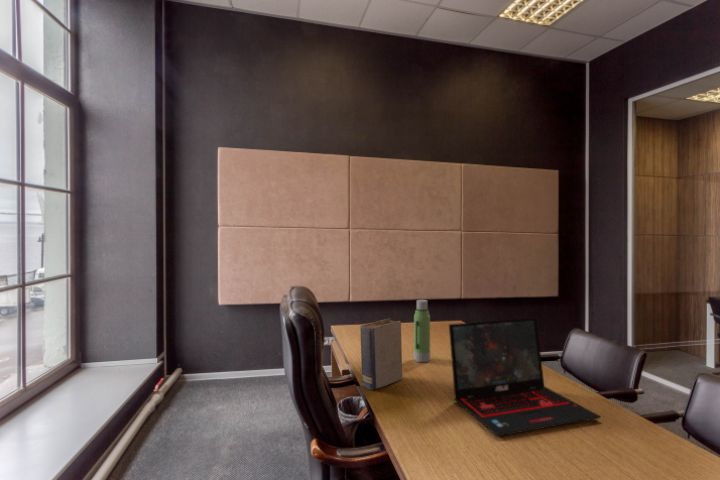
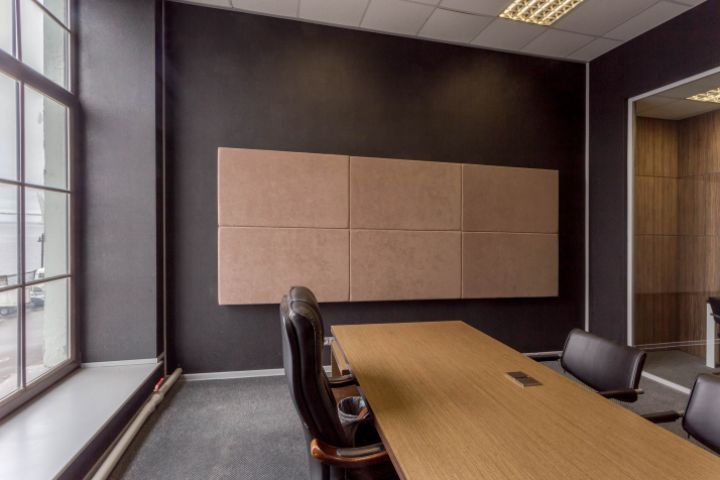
- book [359,317,403,391]
- water bottle [413,299,431,363]
- laptop [448,317,602,438]
